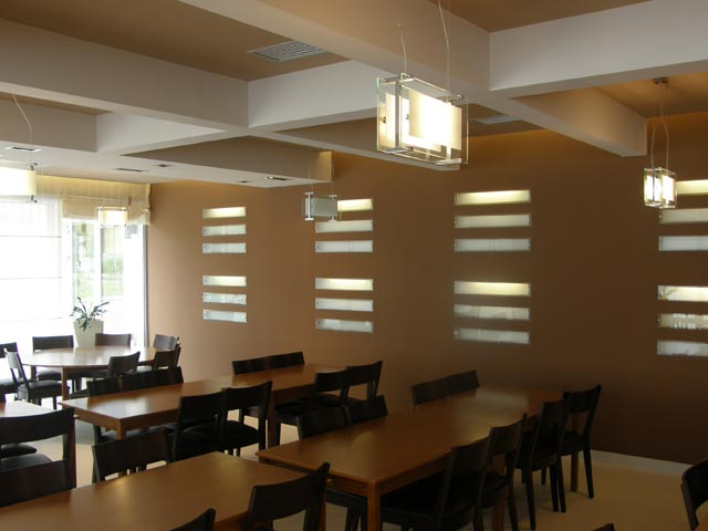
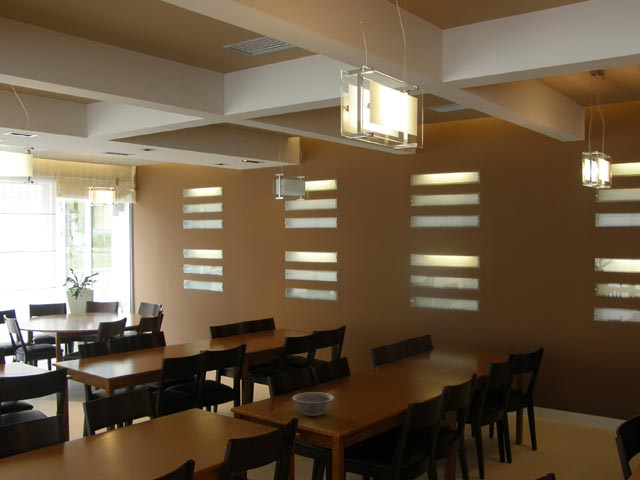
+ decorative bowl [291,391,335,417]
